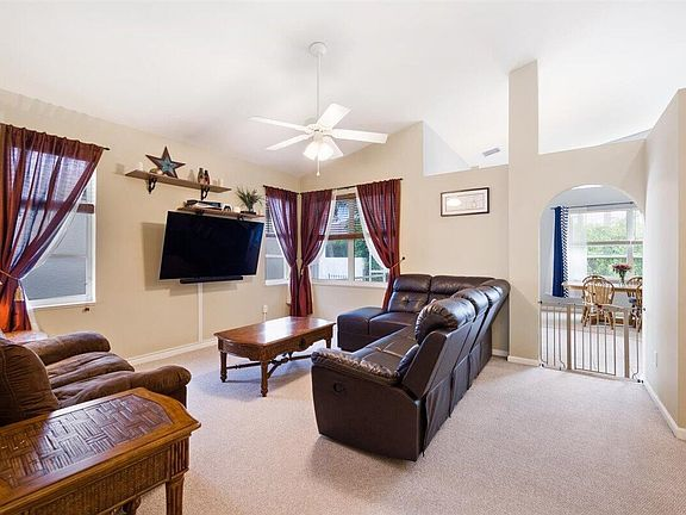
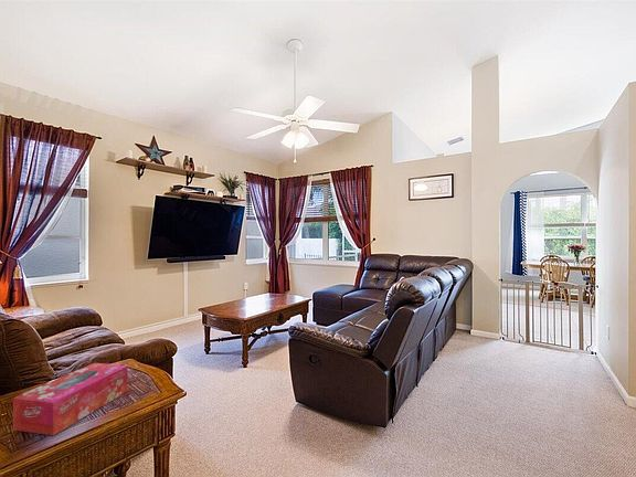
+ tissue box [12,362,128,436]
